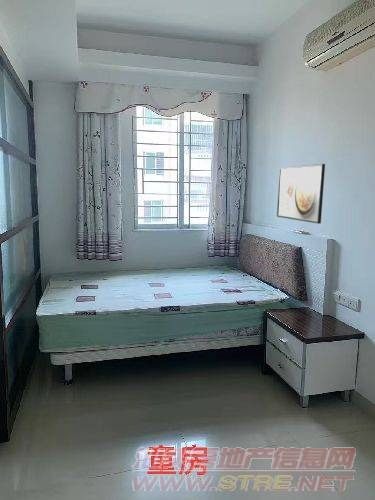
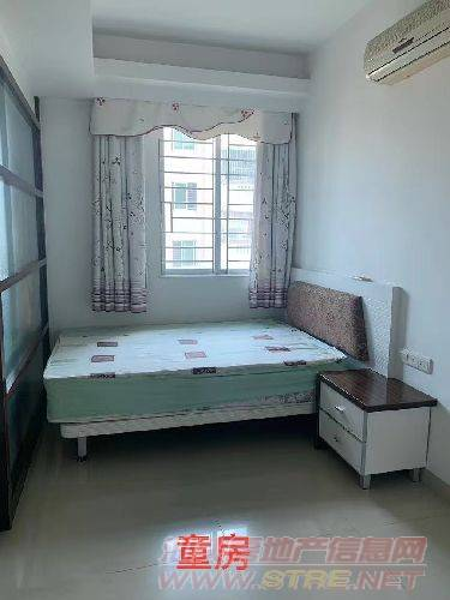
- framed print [276,163,326,225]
